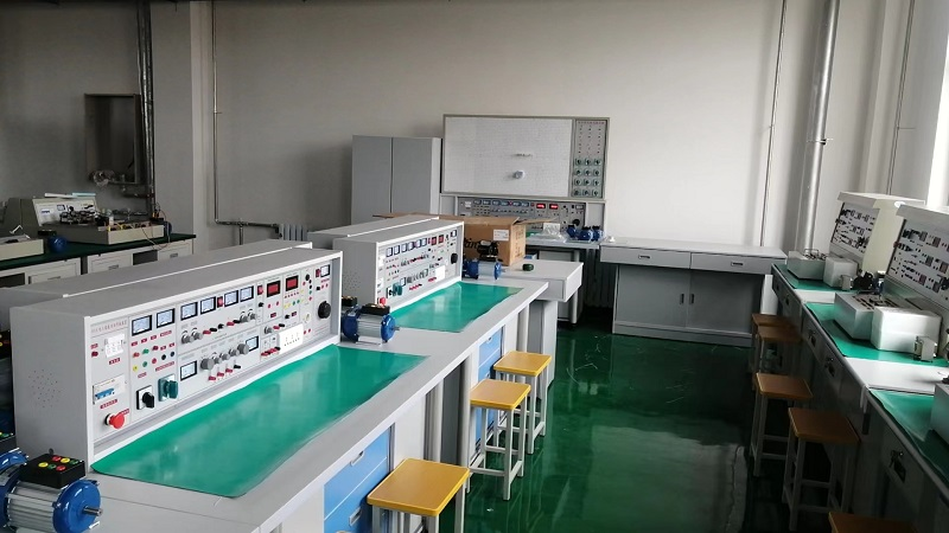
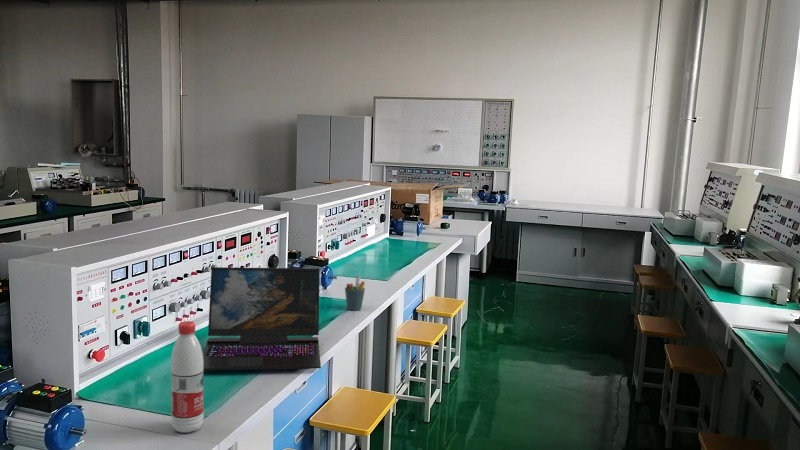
+ laptop [202,266,322,372]
+ water bottle [170,320,205,433]
+ pen holder [344,275,366,311]
